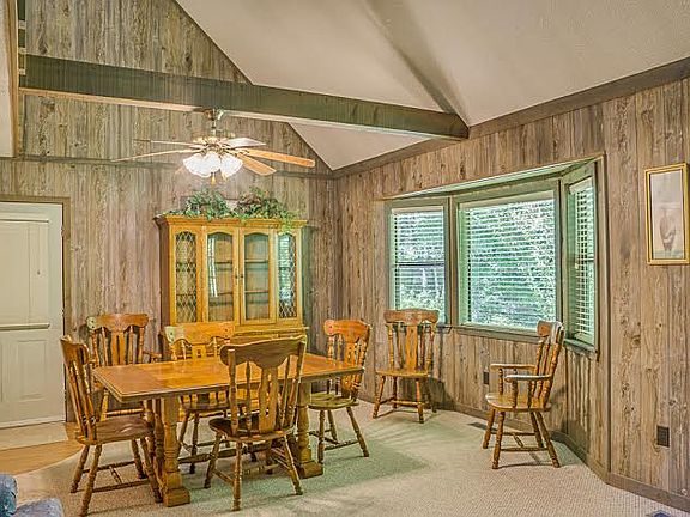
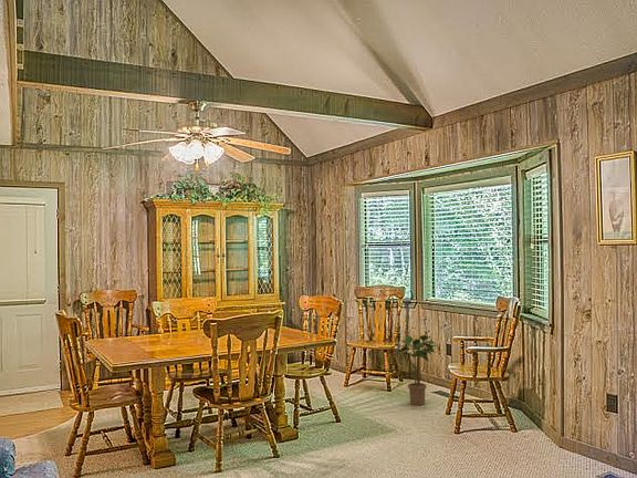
+ potted plant [397,334,438,406]
